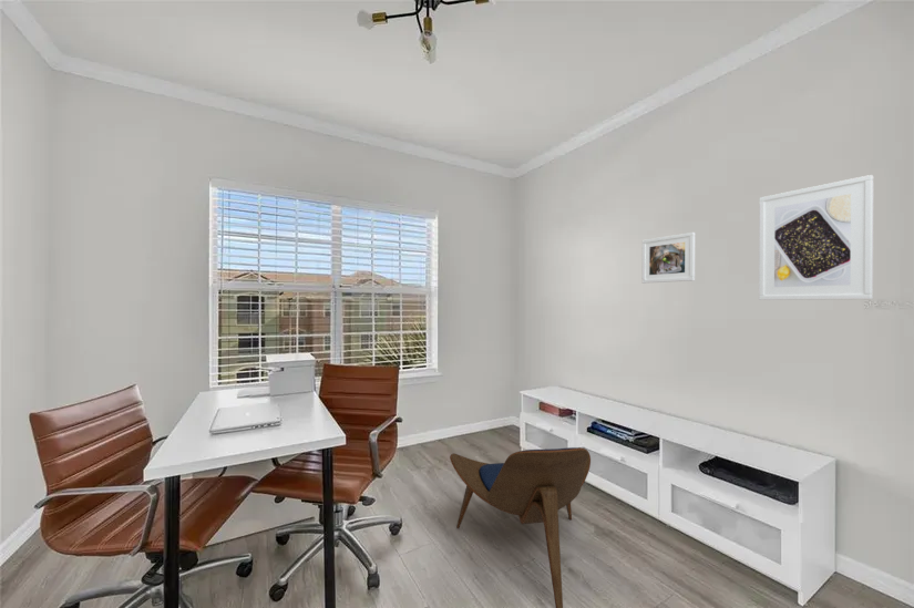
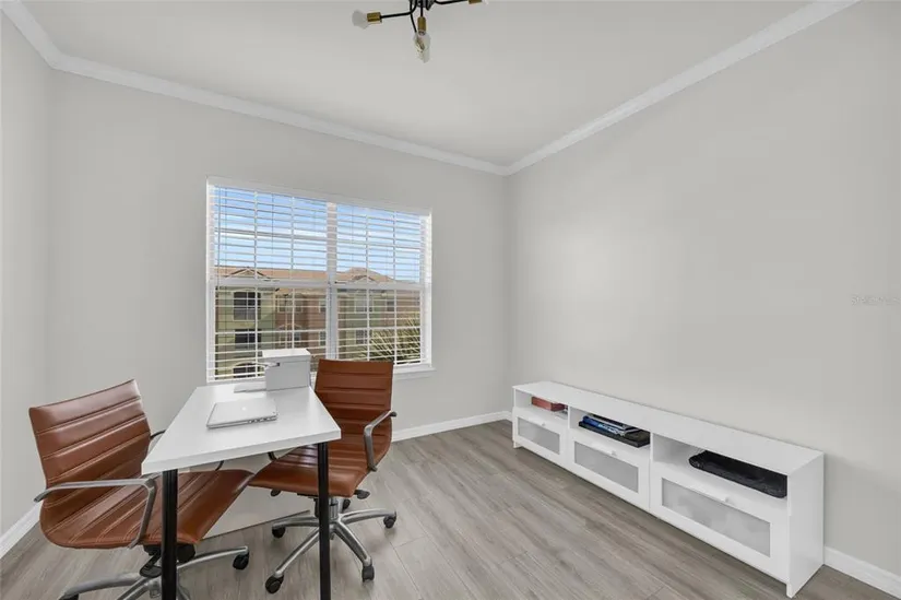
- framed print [758,174,874,301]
- lounge chair [449,446,592,608]
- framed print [640,231,696,285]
